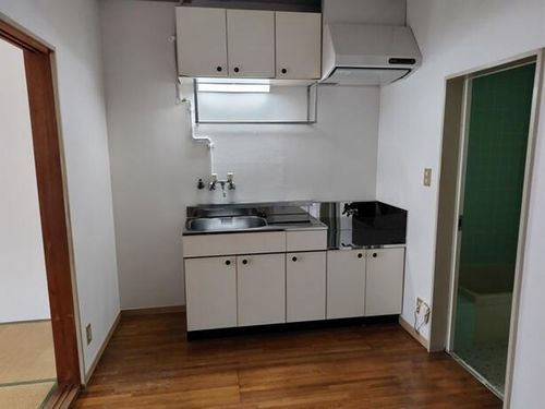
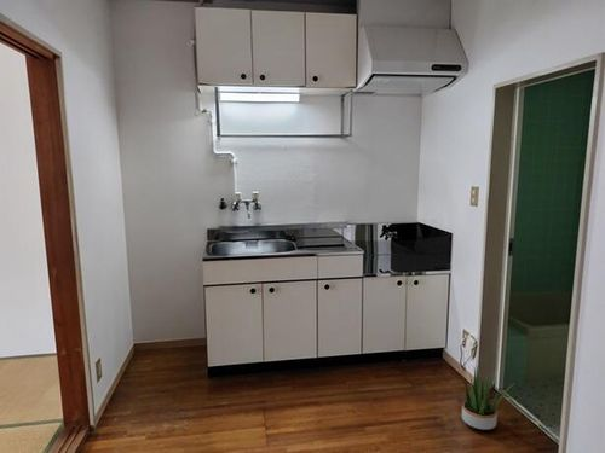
+ potted plant [449,366,514,431]
